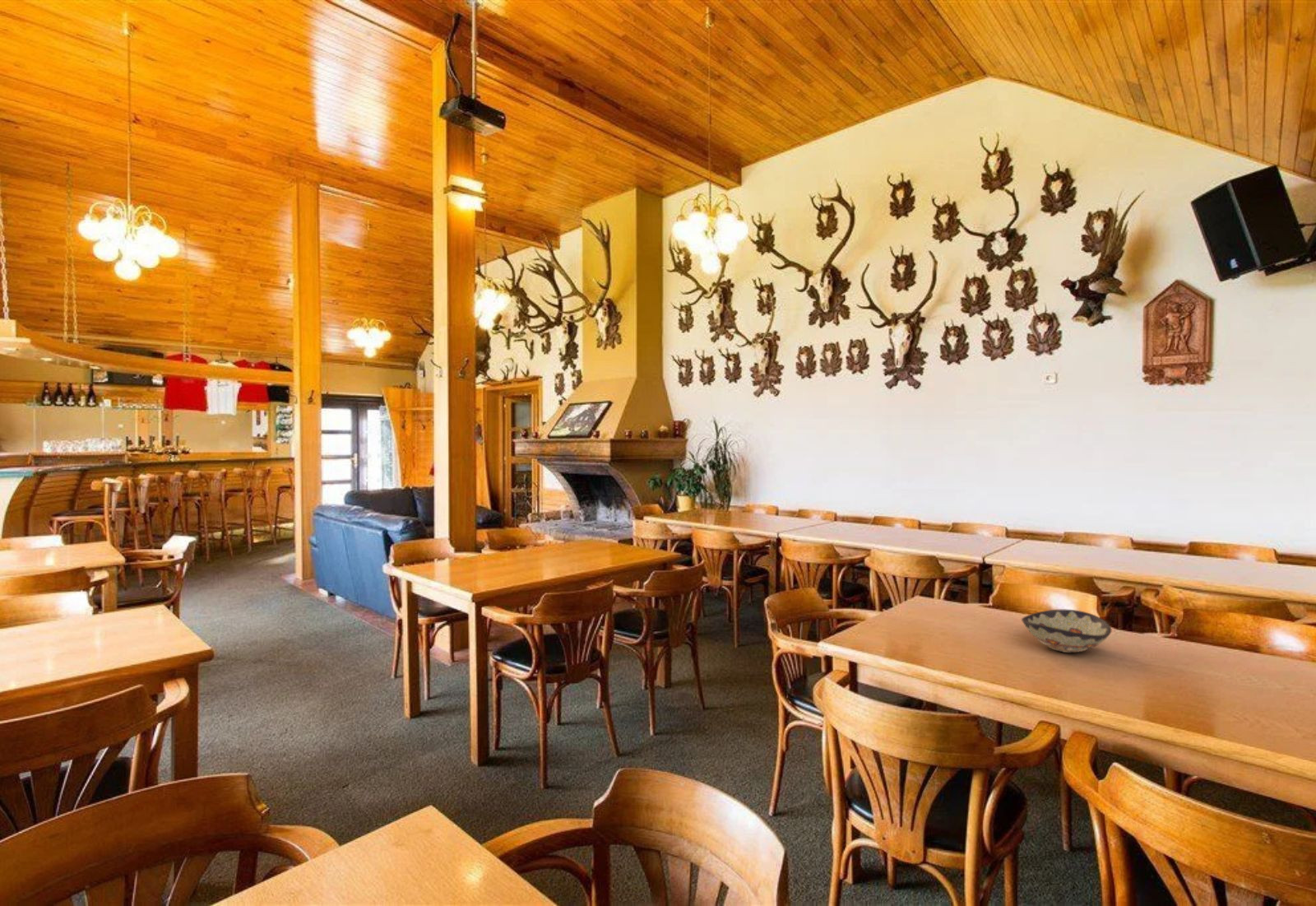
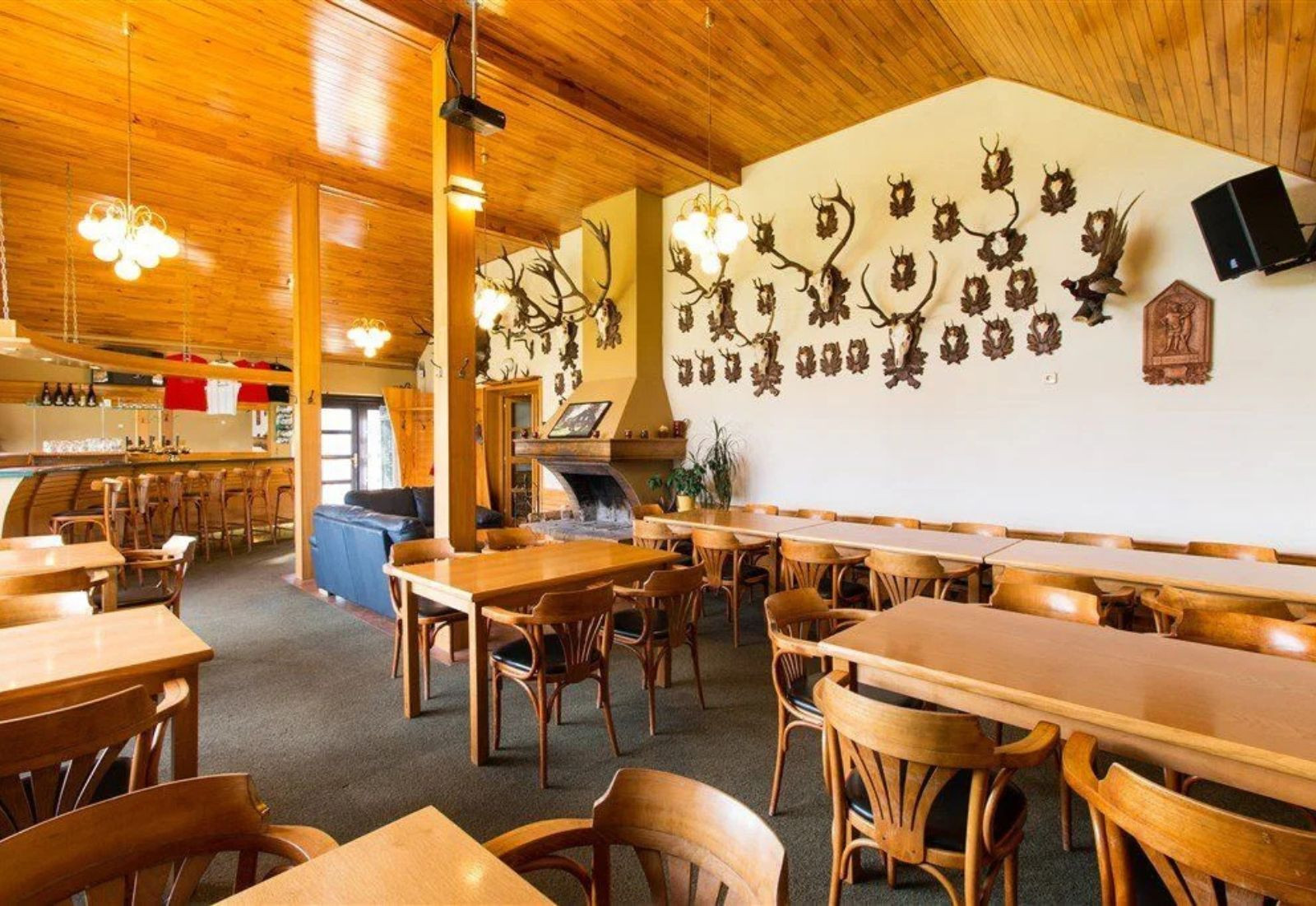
- decorative bowl [1021,609,1112,653]
